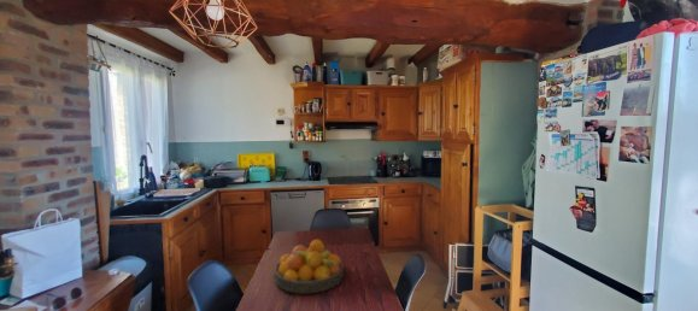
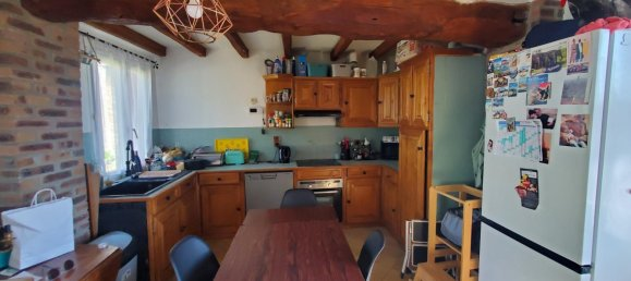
- fruit bowl [272,239,345,295]
